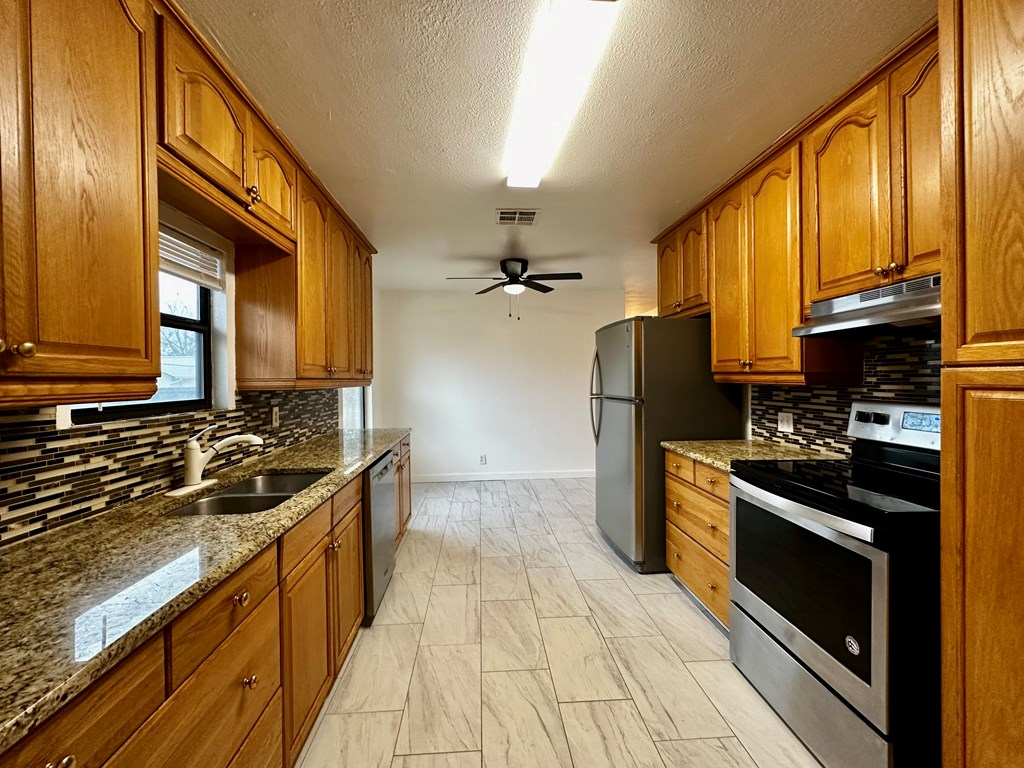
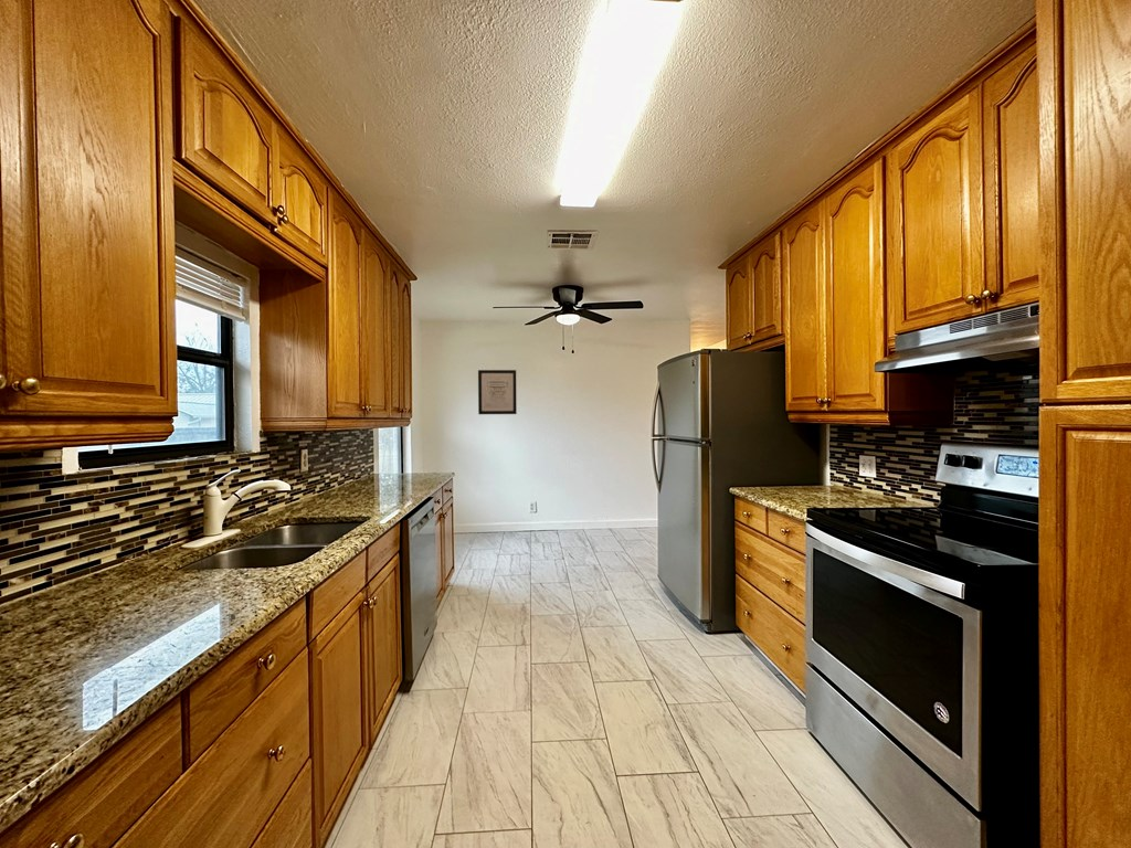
+ wall art [477,369,518,415]
